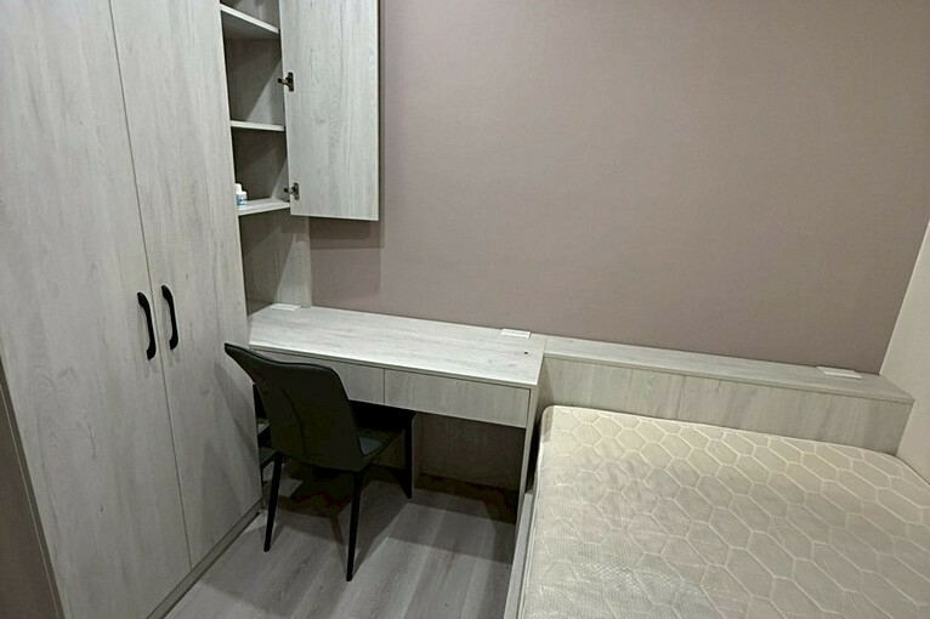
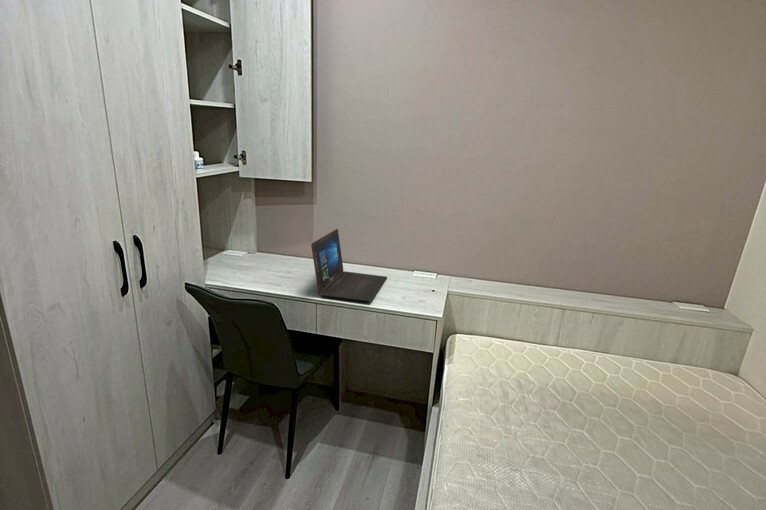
+ laptop [310,228,388,303]
